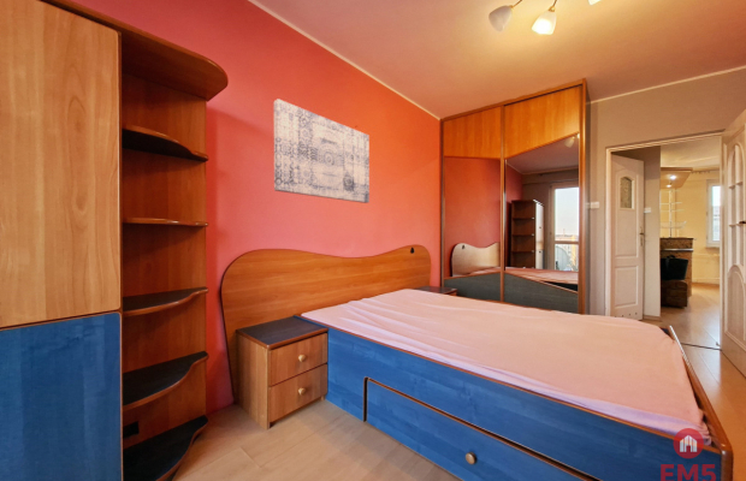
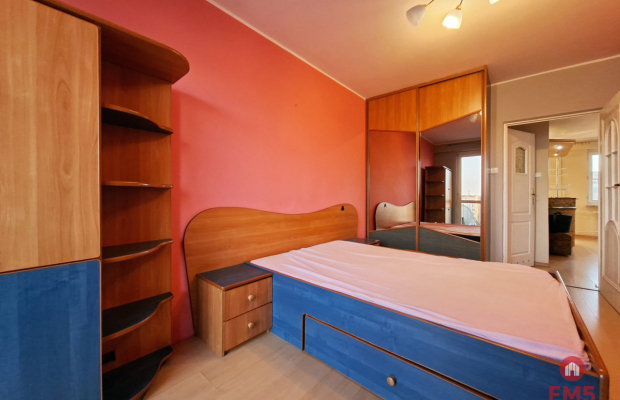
- wall art [273,97,371,204]
